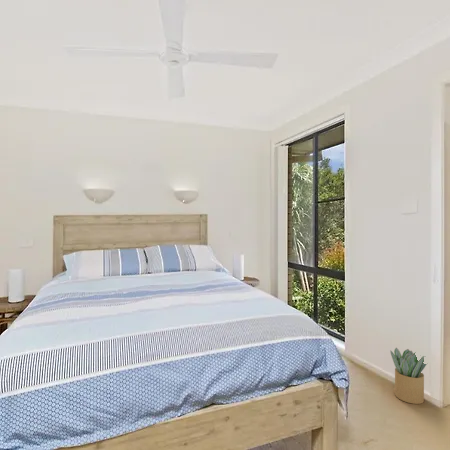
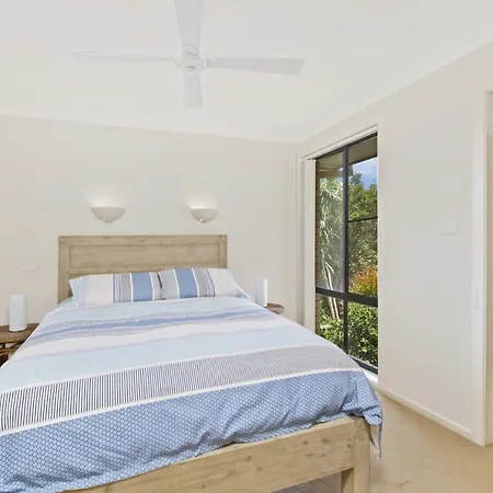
- potted plant [389,347,428,405]
